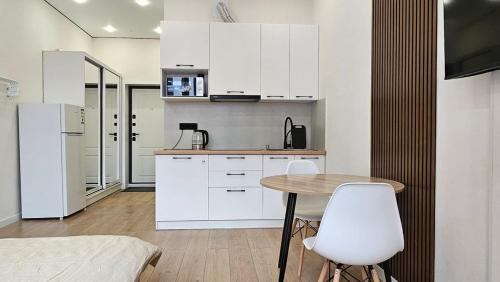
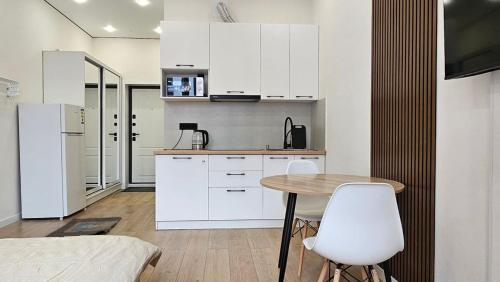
+ rug [44,216,123,238]
